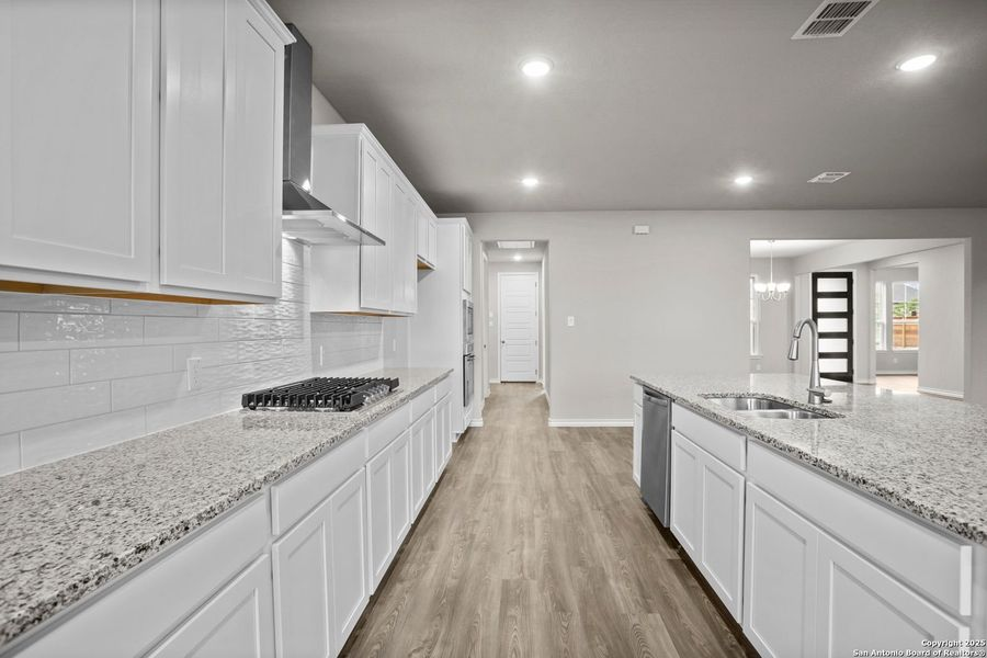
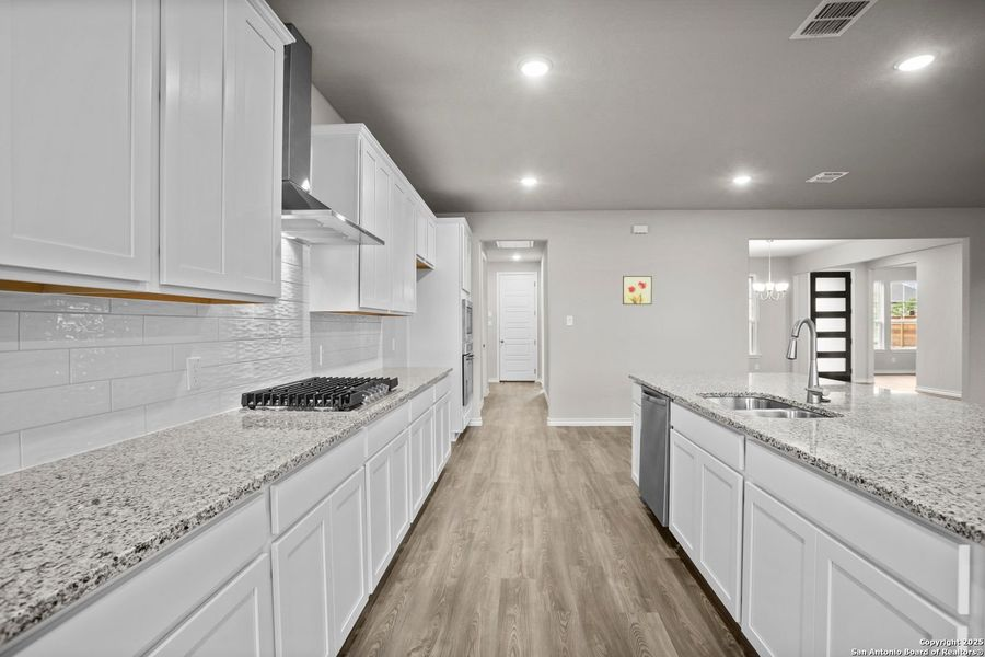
+ wall art [622,275,653,306]
